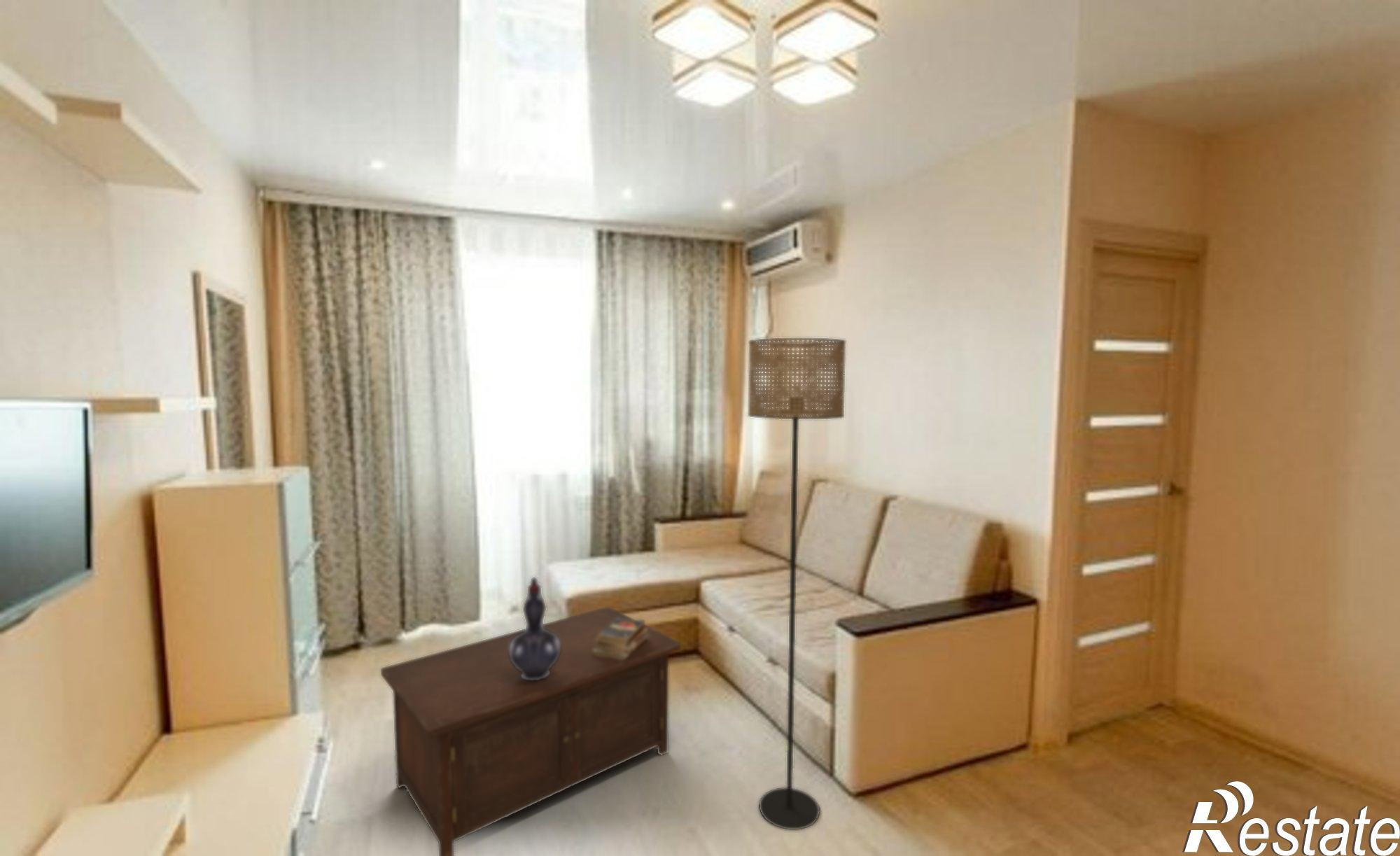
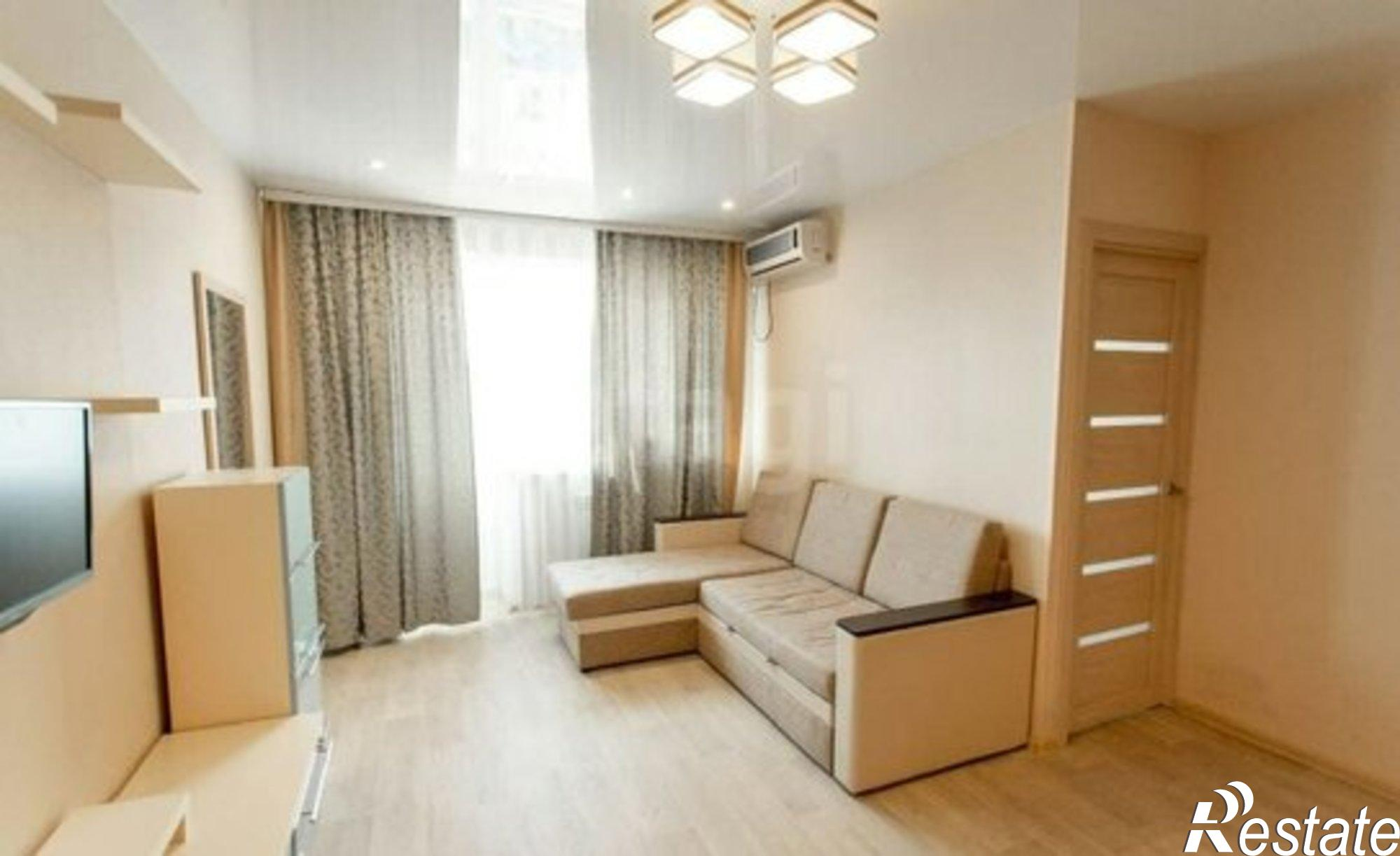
- cabinet [380,605,681,856]
- books [592,617,649,660]
- decorative vase [509,576,561,681]
- floor lamp [747,337,846,830]
